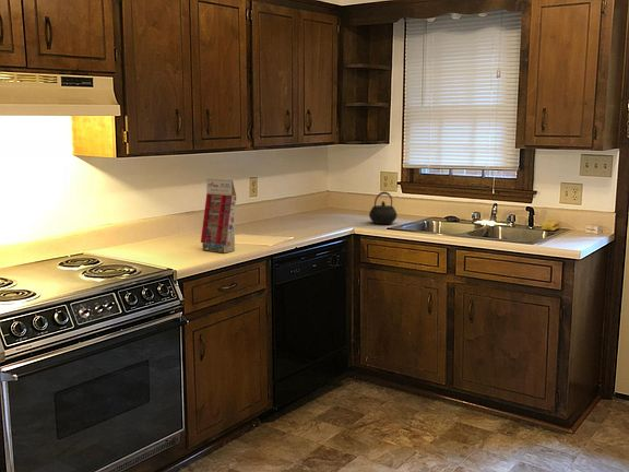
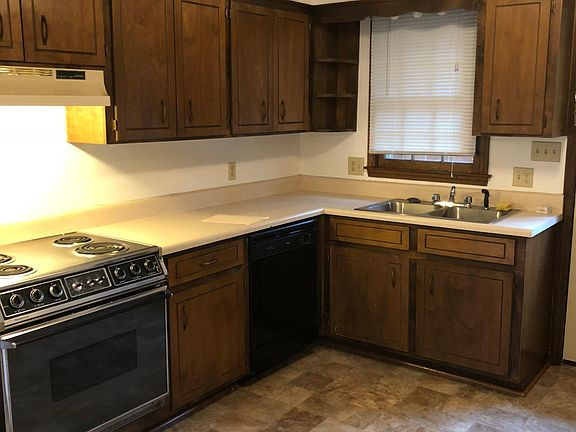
- gift box [200,178,237,253]
- kettle [368,190,399,225]
